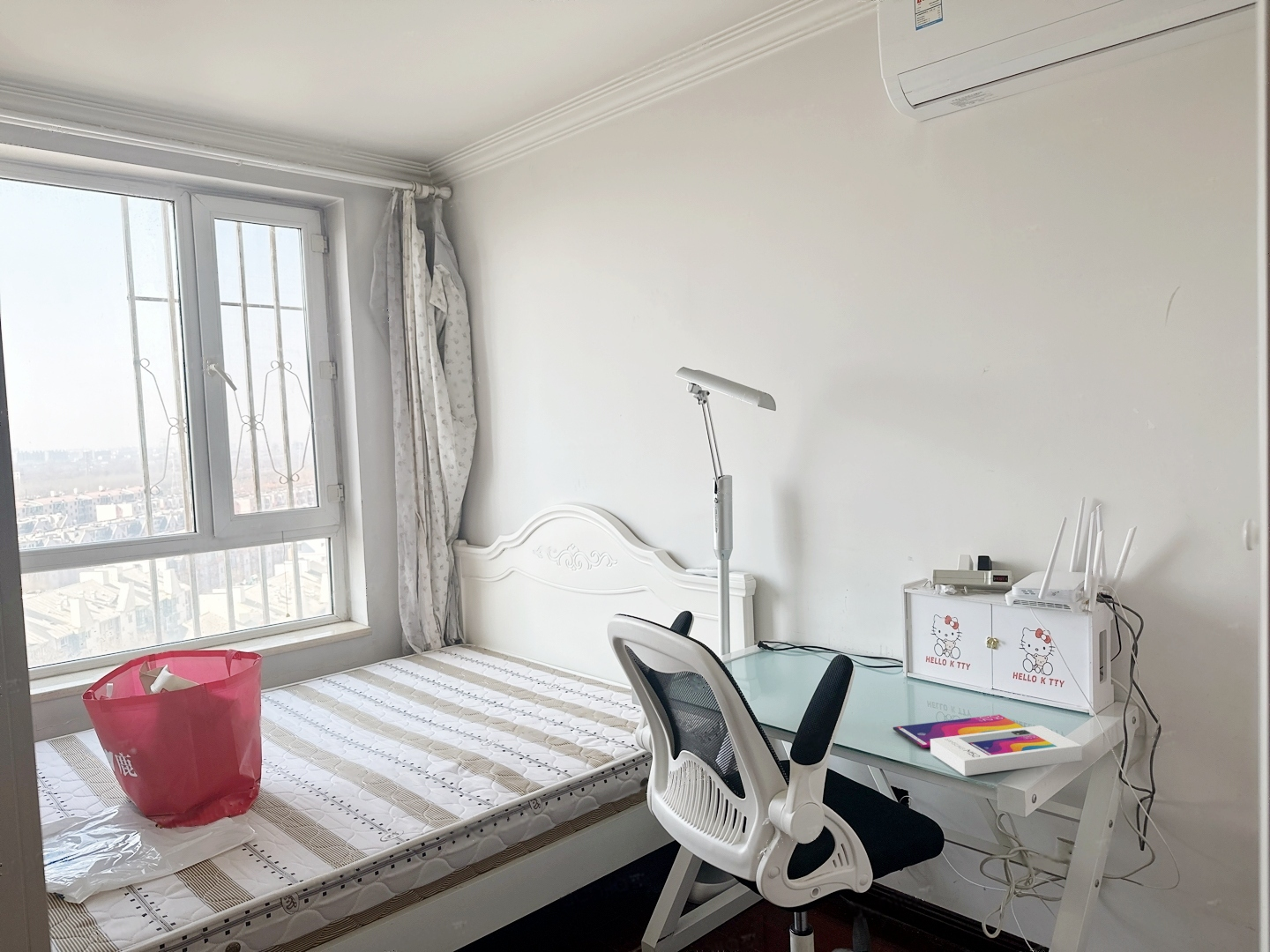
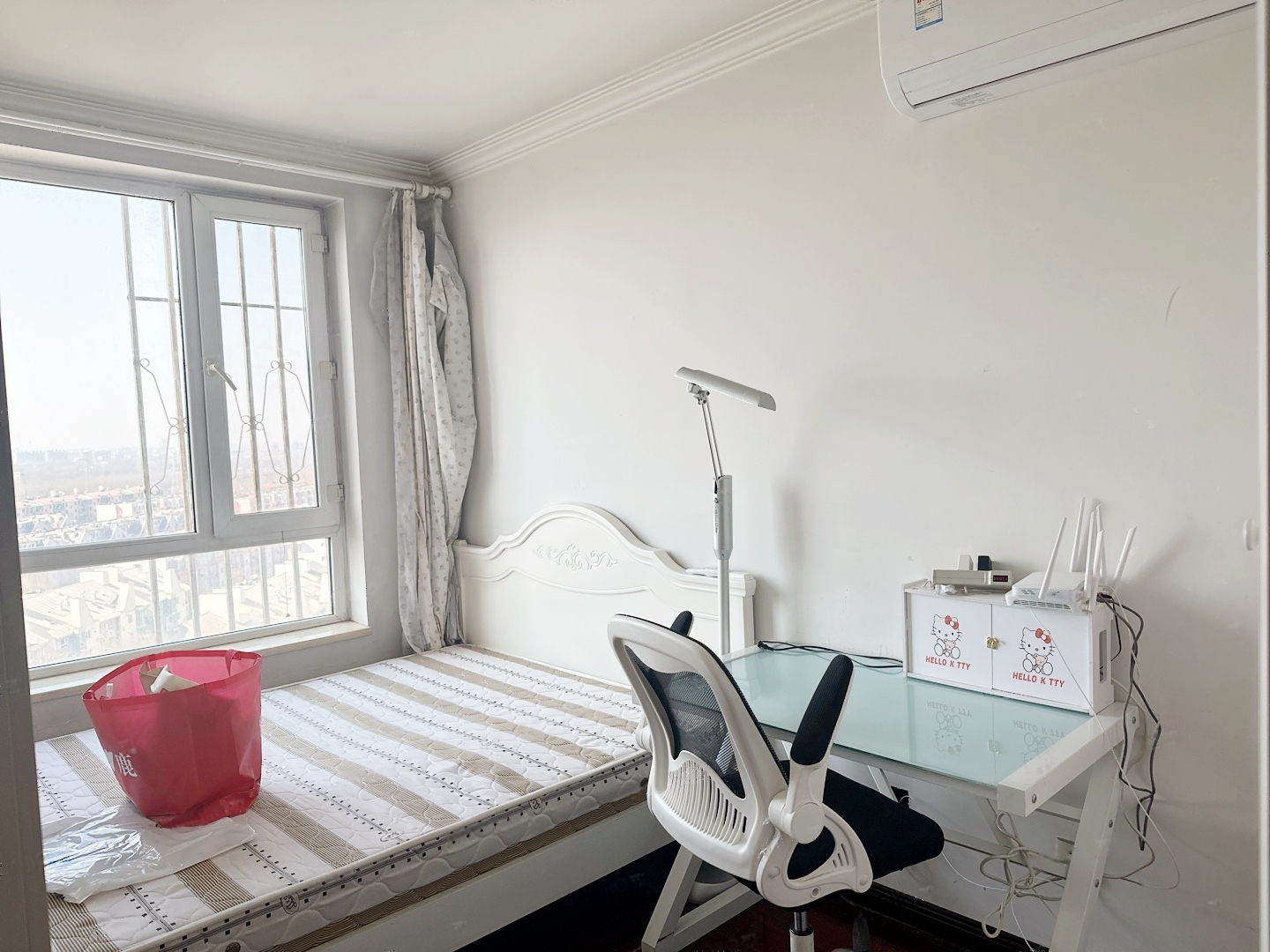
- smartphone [893,714,1083,777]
